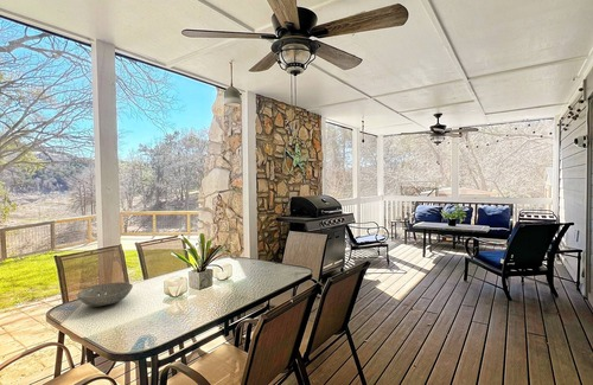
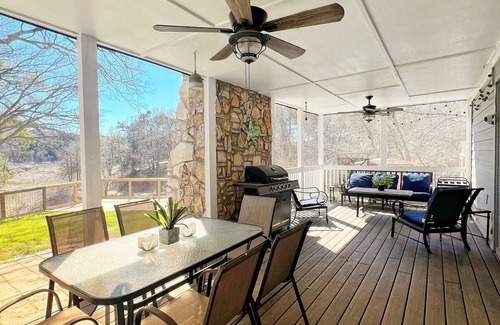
- bowl [76,281,134,308]
